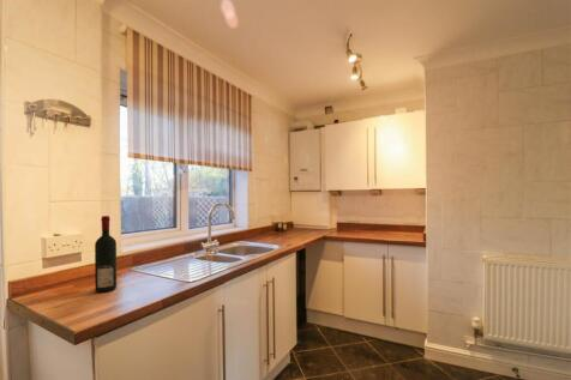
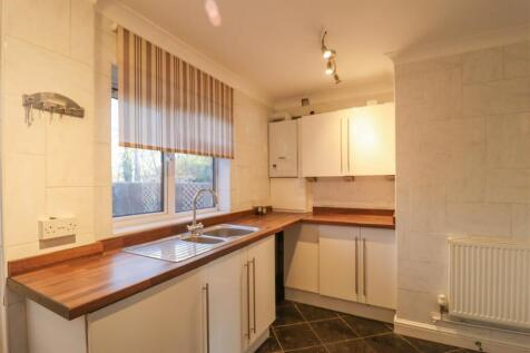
- alcohol [94,215,118,294]
